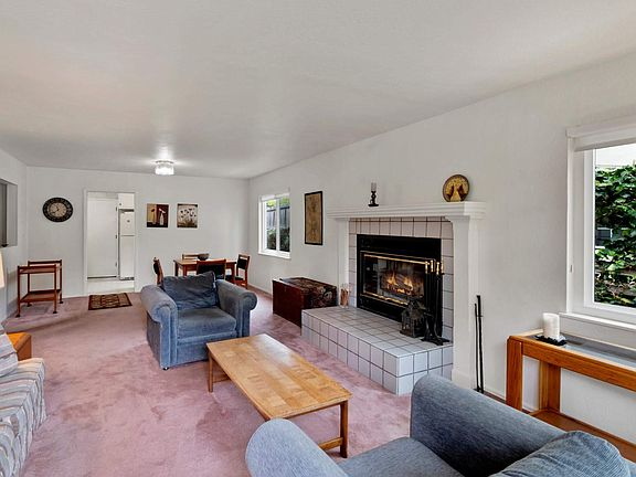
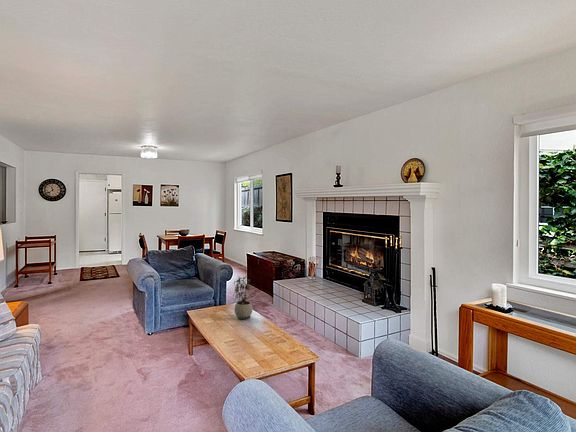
+ potted plant [232,275,253,321]
